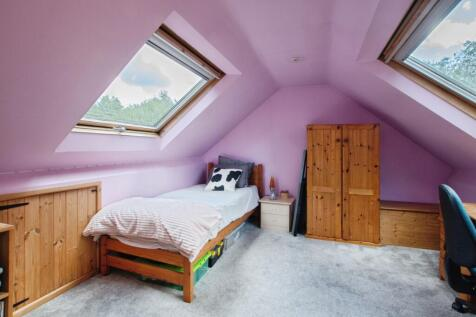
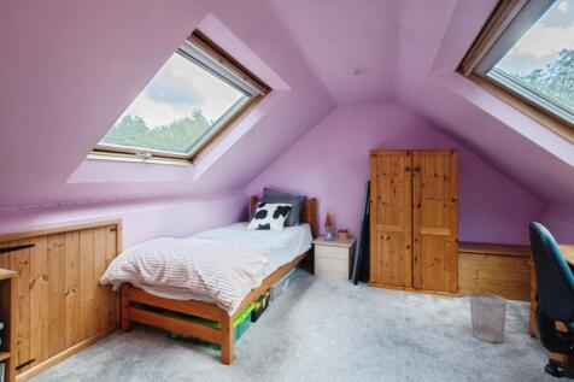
+ wastebasket [468,292,509,343]
